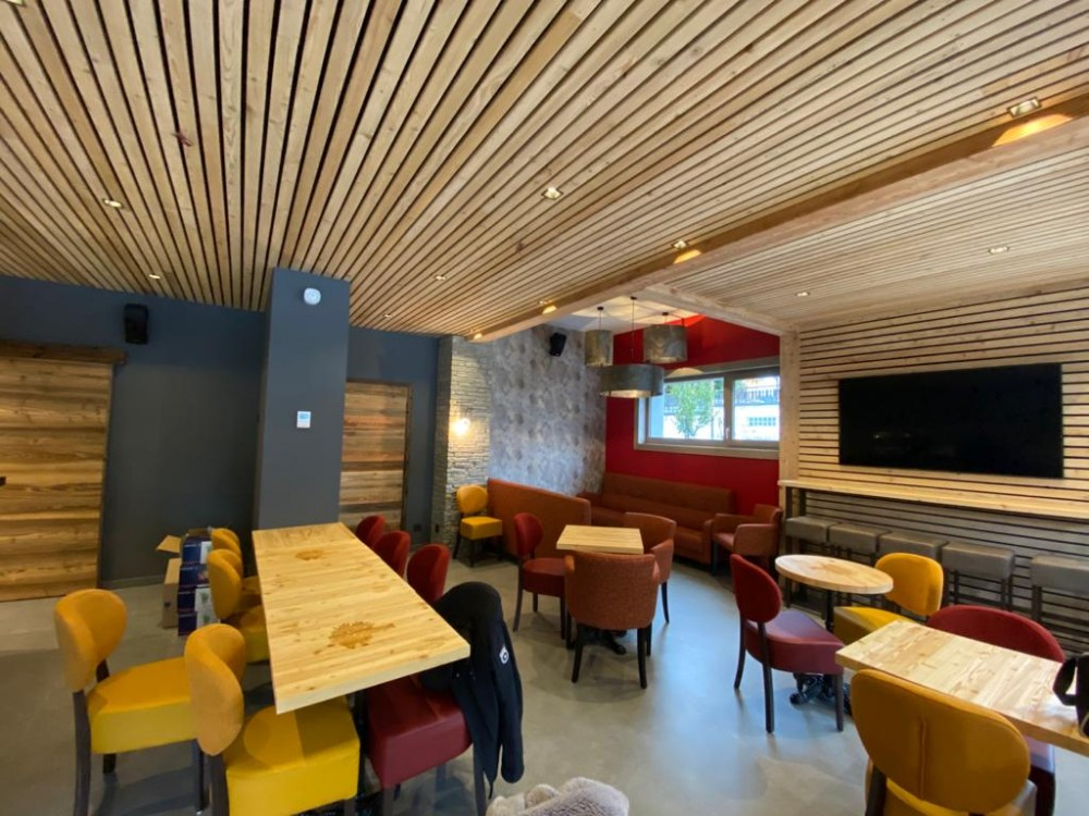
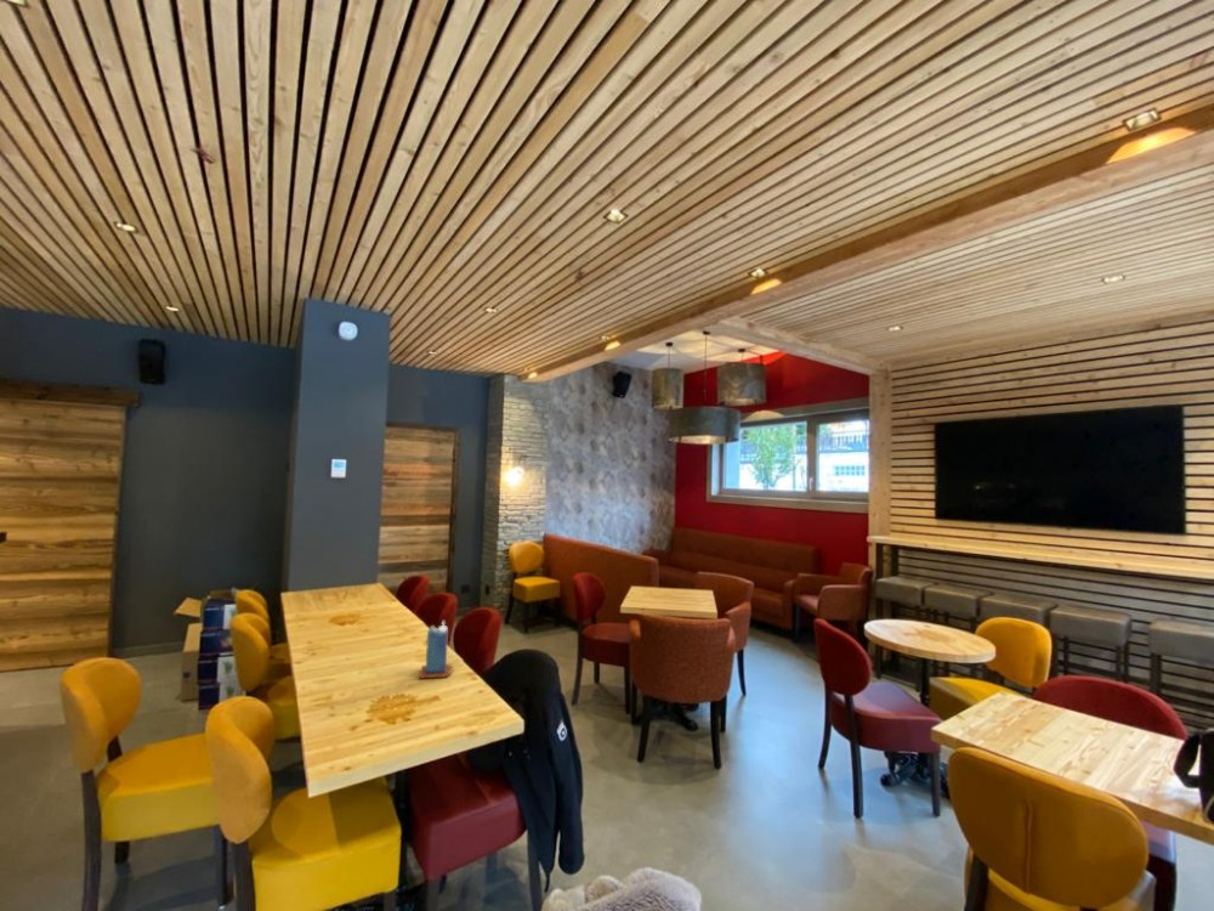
+ candle [418,619,454,680]
